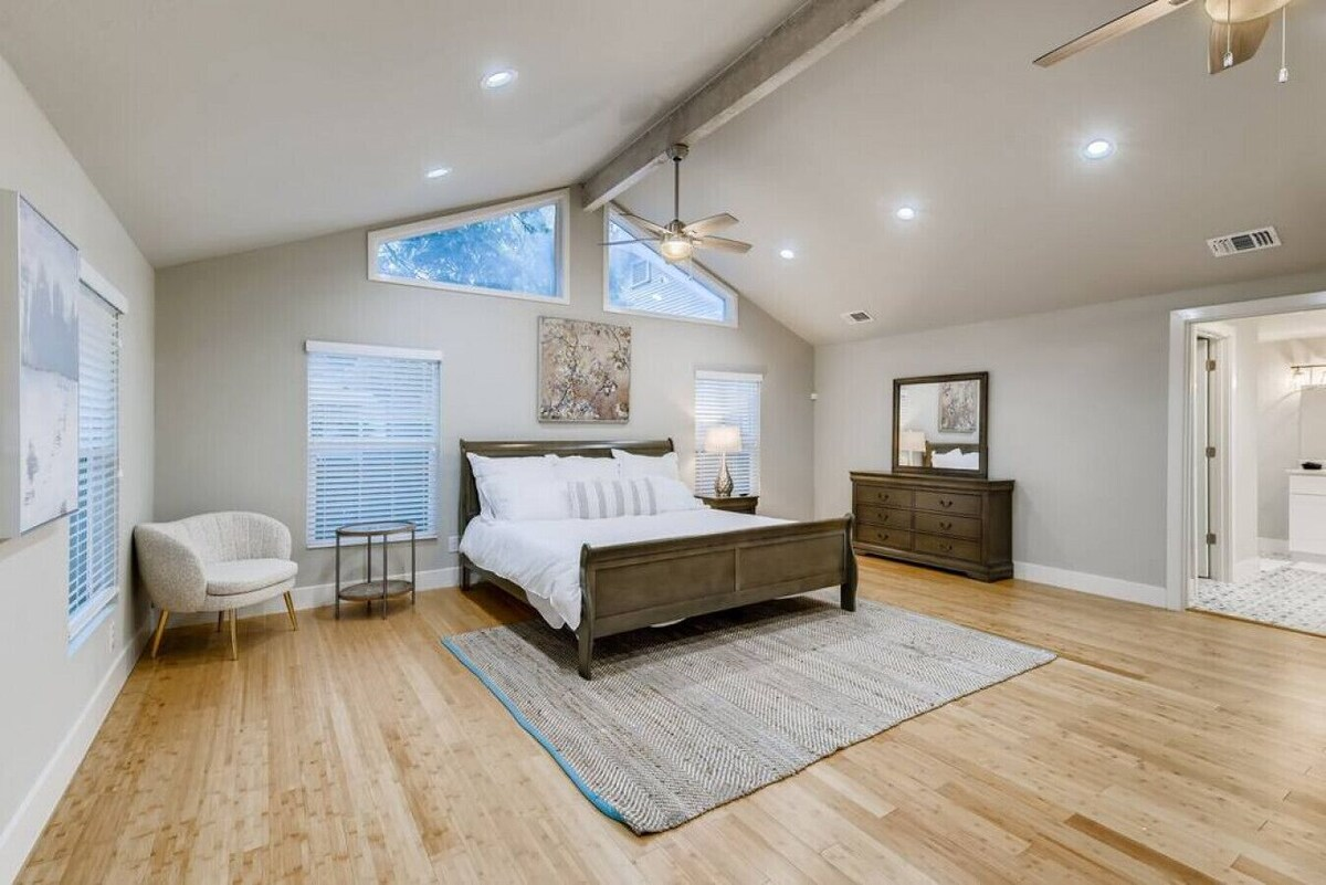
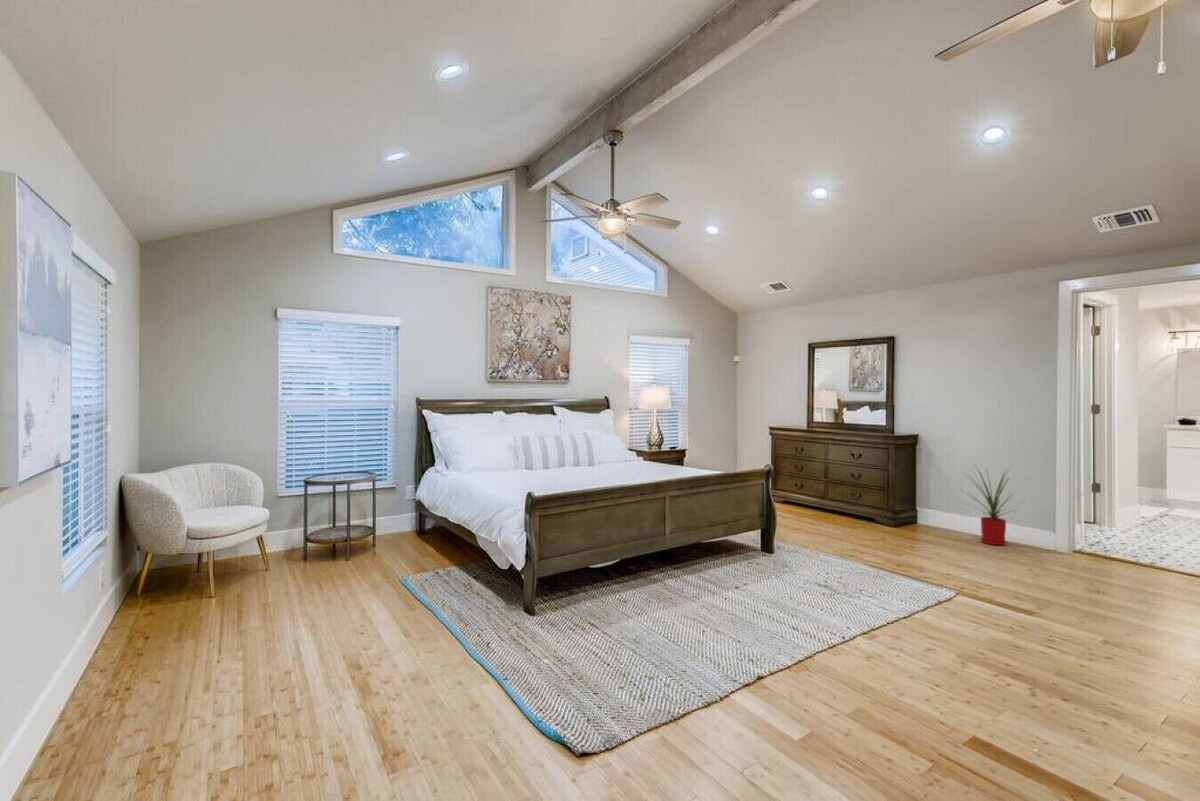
+ house plant [958,463,1029,546]
